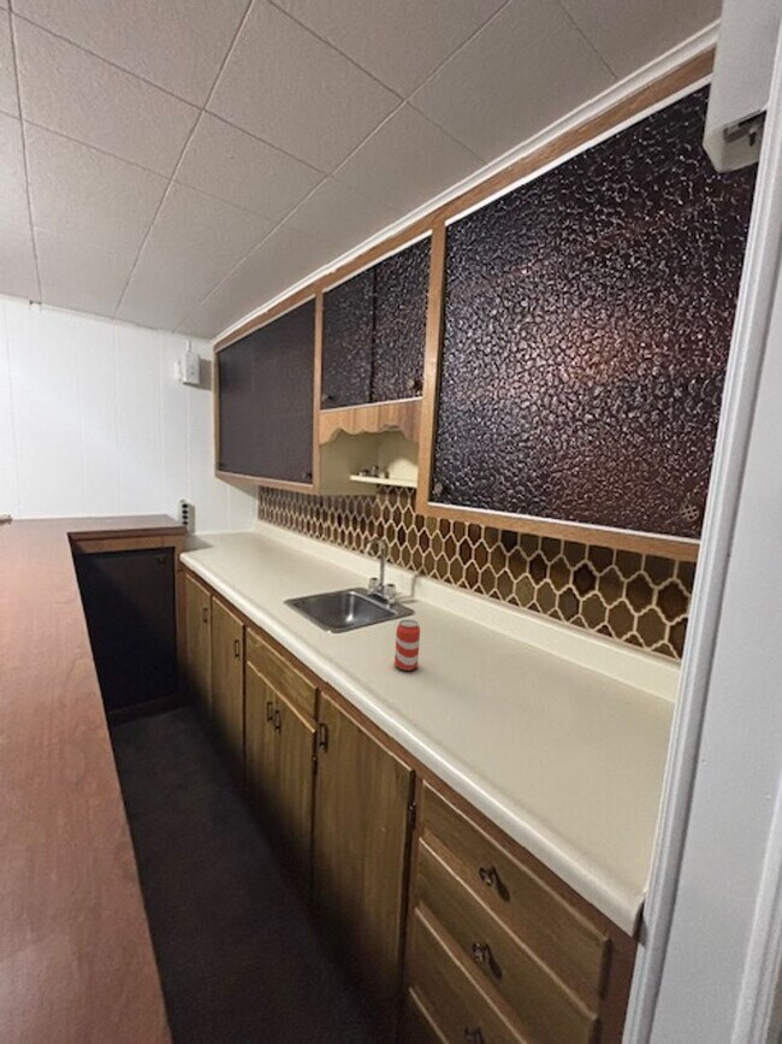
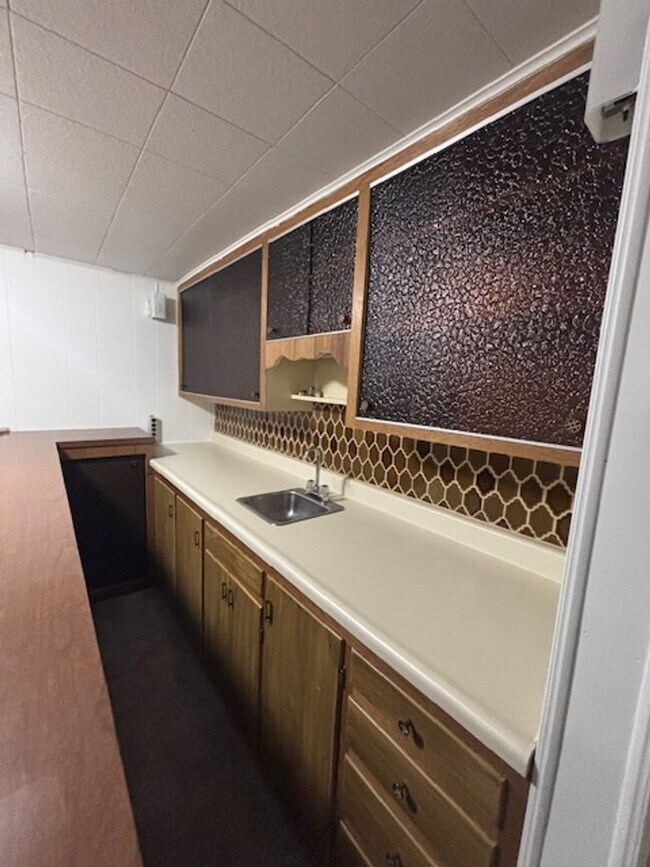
- beverage can [393,619,421,672]
